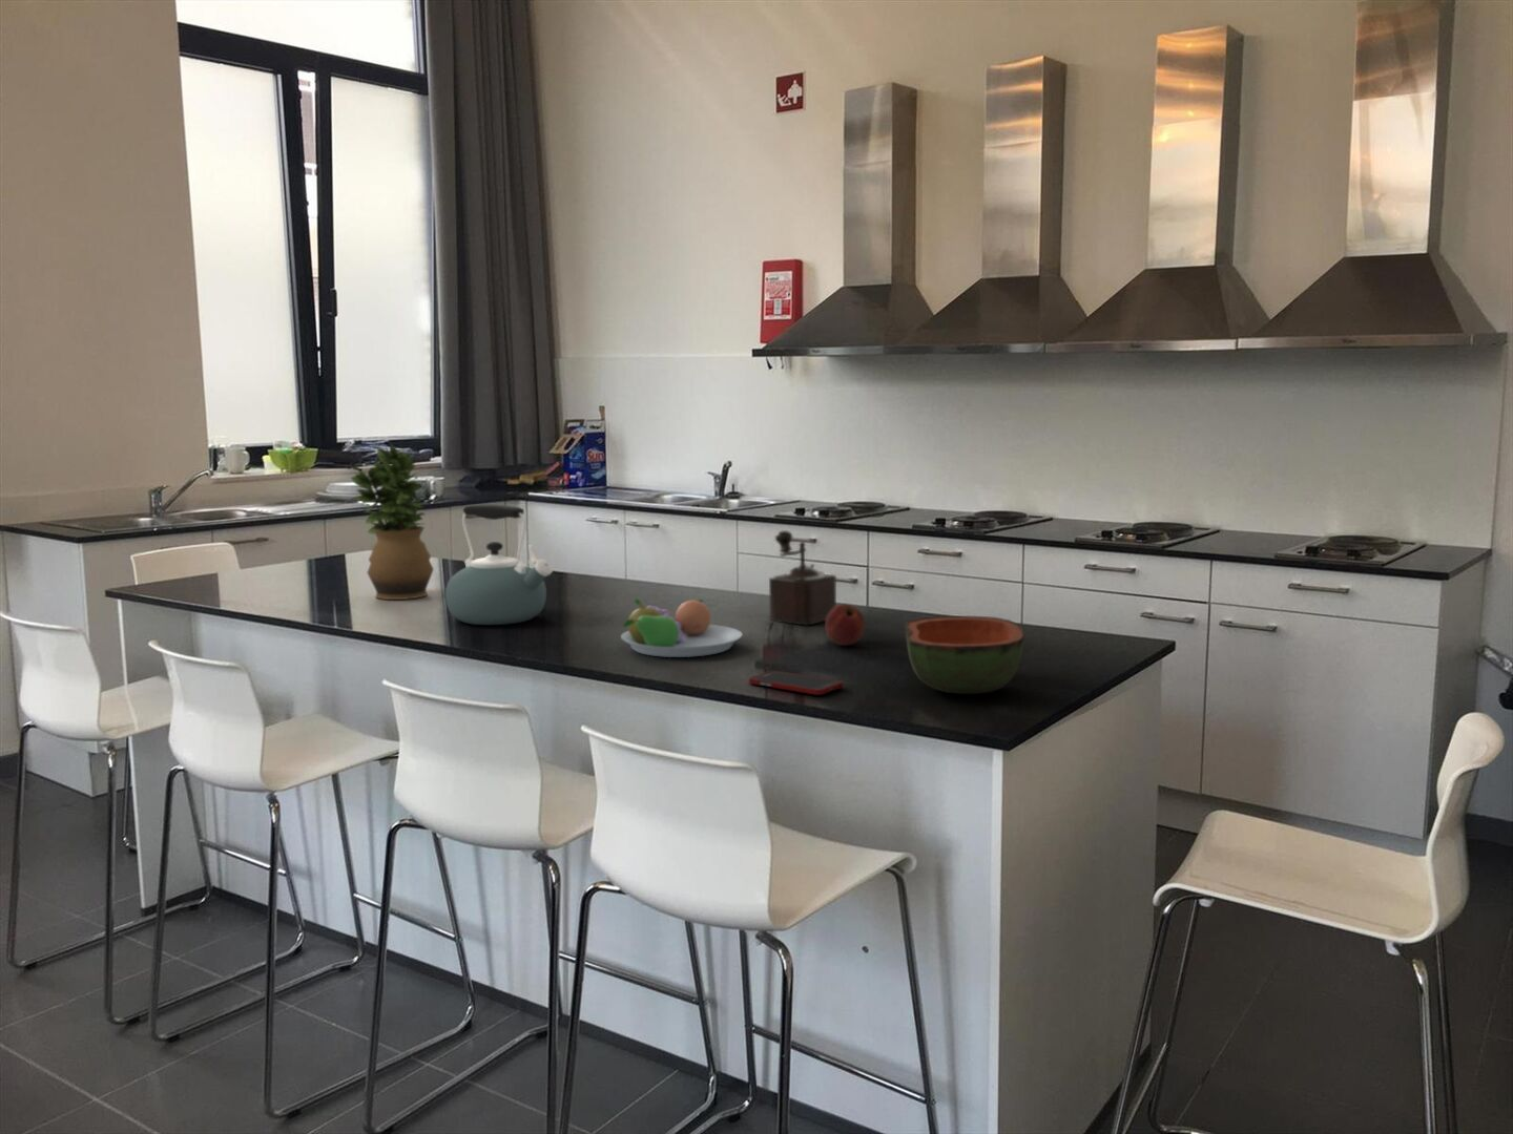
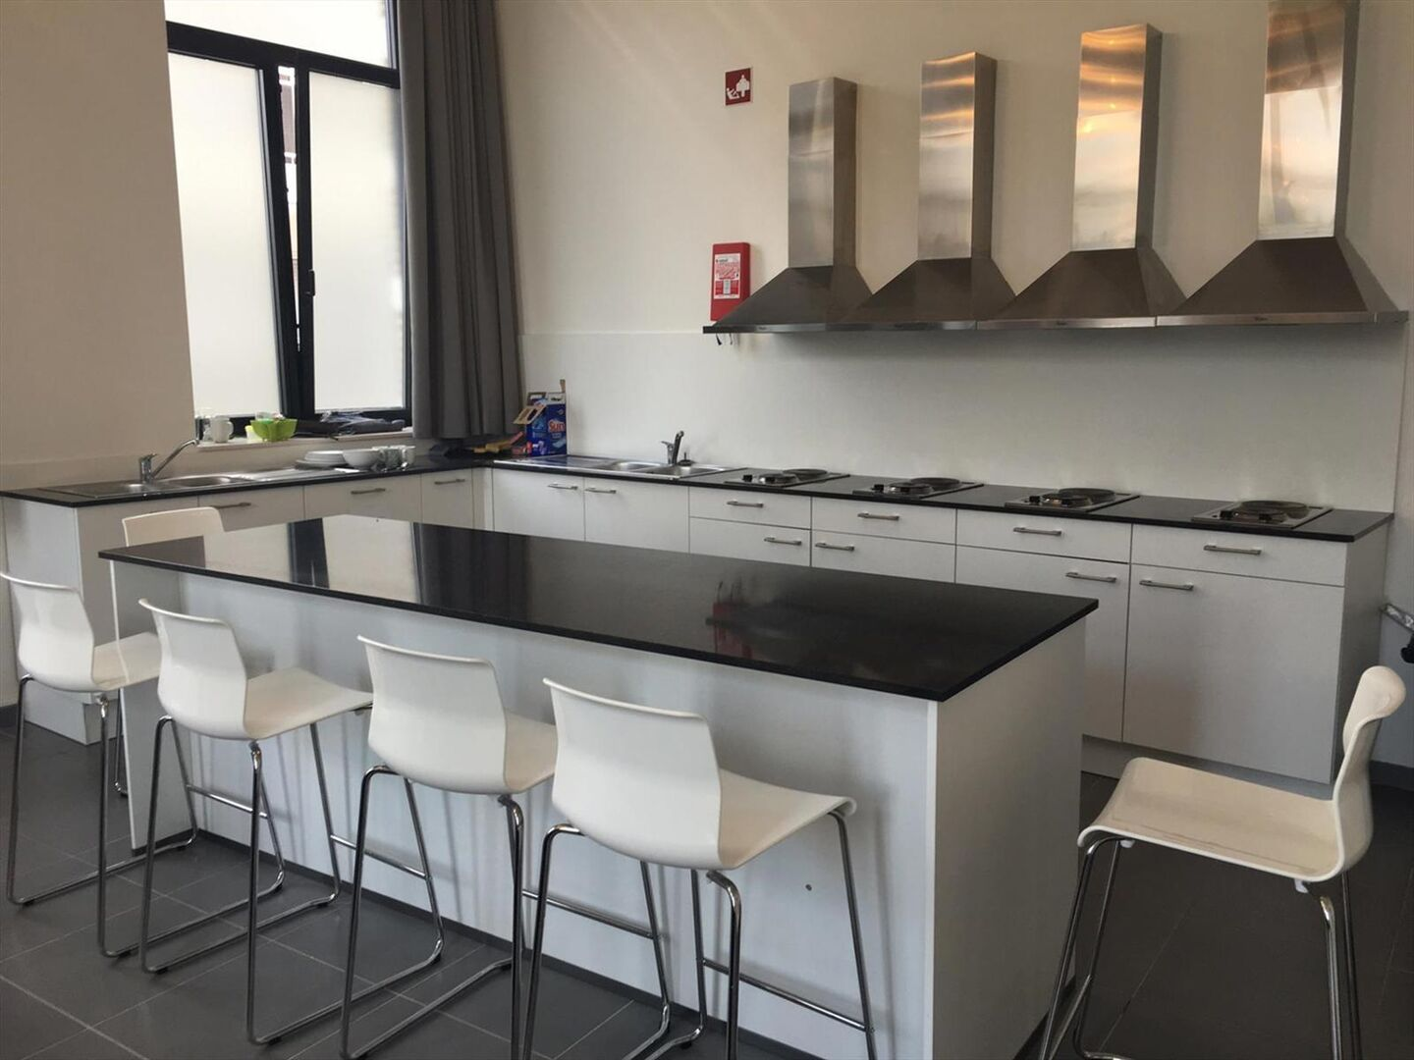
- pepper mill [768,529,838,627]
- fruit bowl [619,598,743,659]
- apple [823,603,866,647]
- kettle [444,503,554,625]
- bowl [903,616,1026,696]
- potted plant [350,444,435,600]
- cell phone [748,669,845,696]
